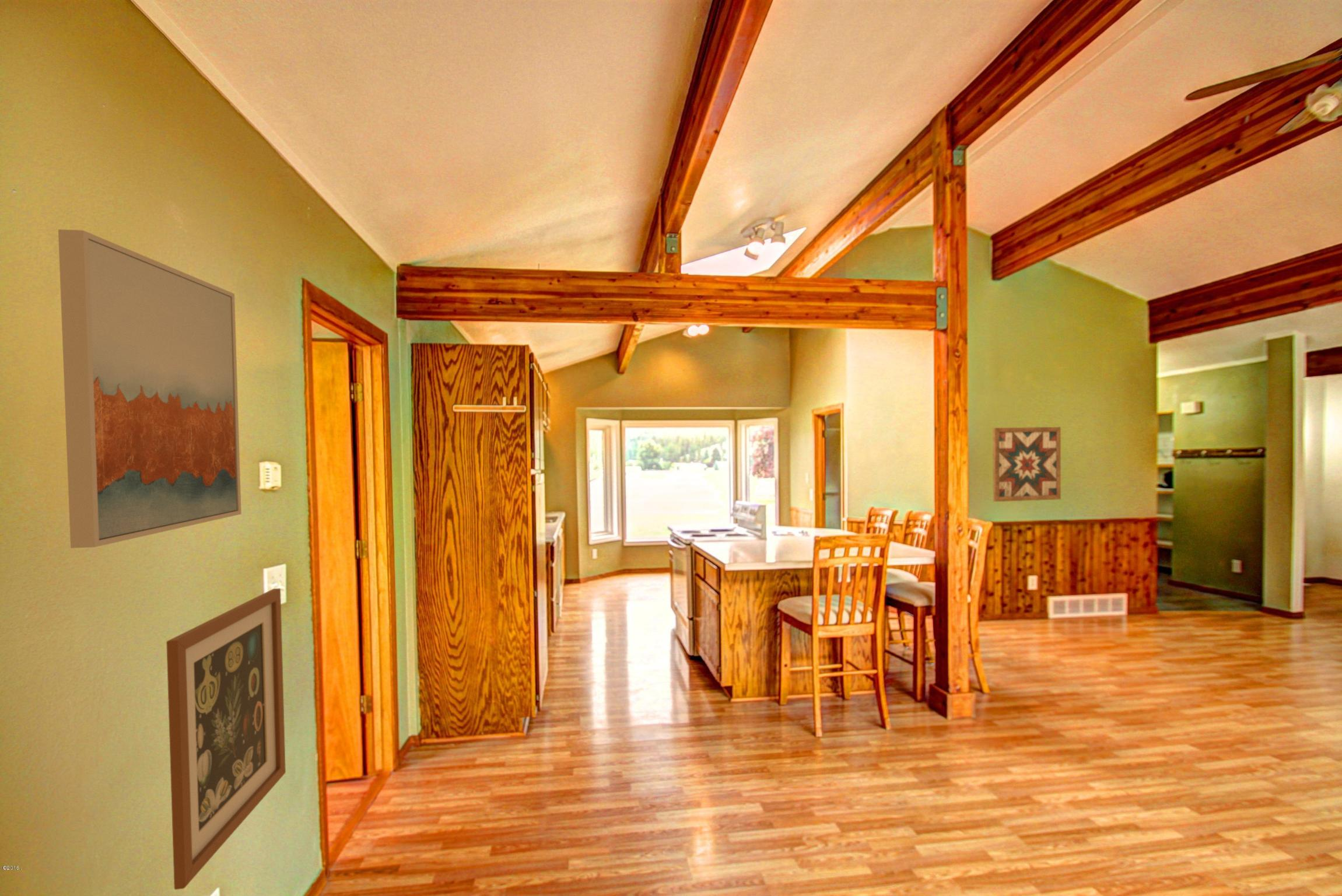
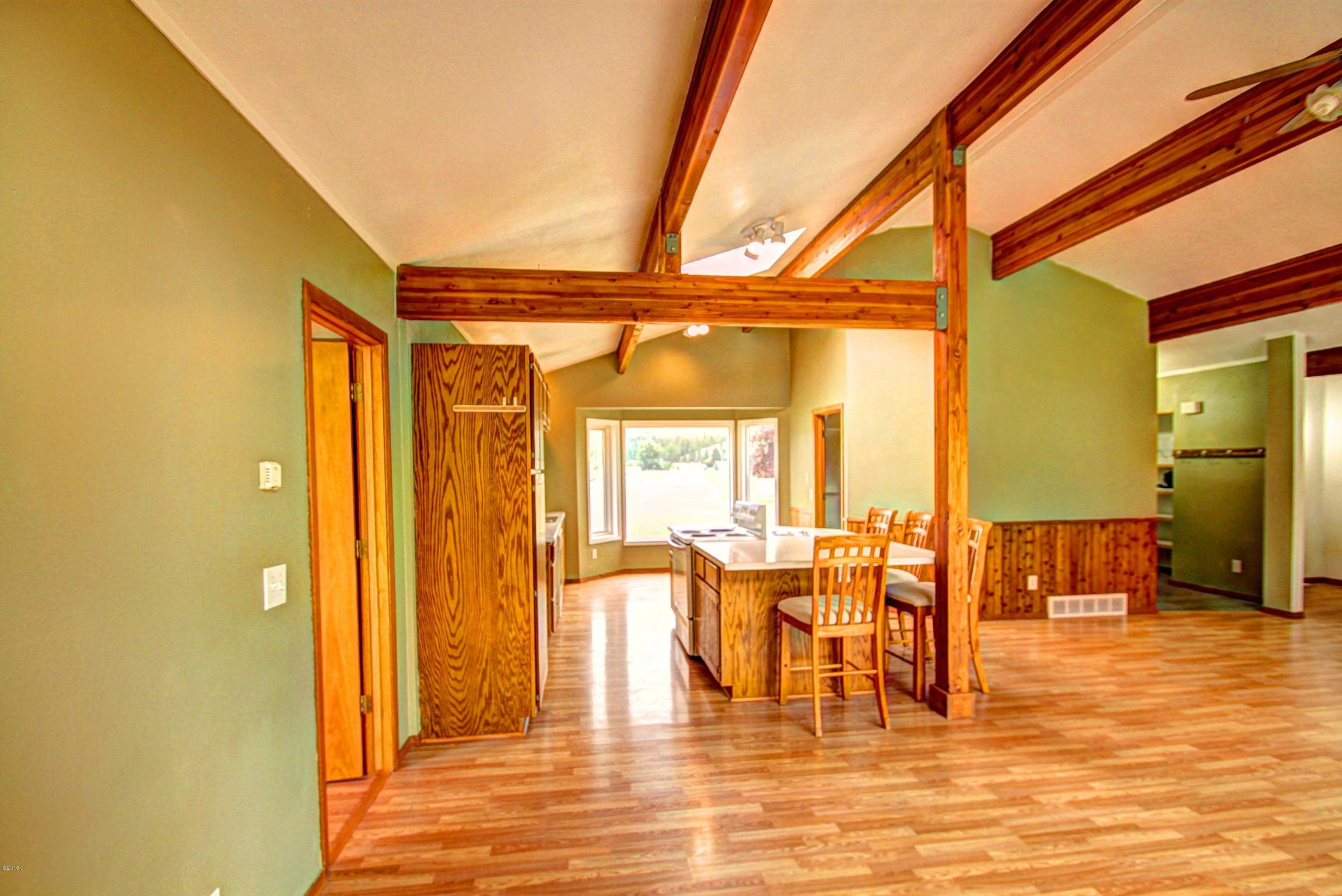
- wall art [166,588,286,890]
- wall art [992,426,1061,502]
- wall art [58,229,242,549]
